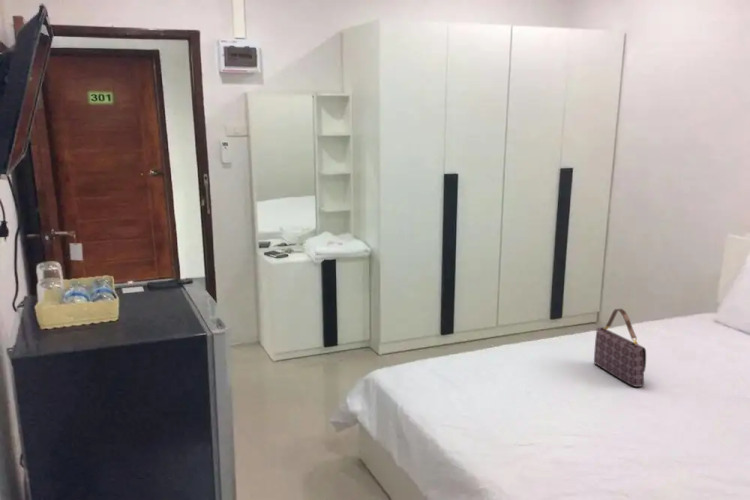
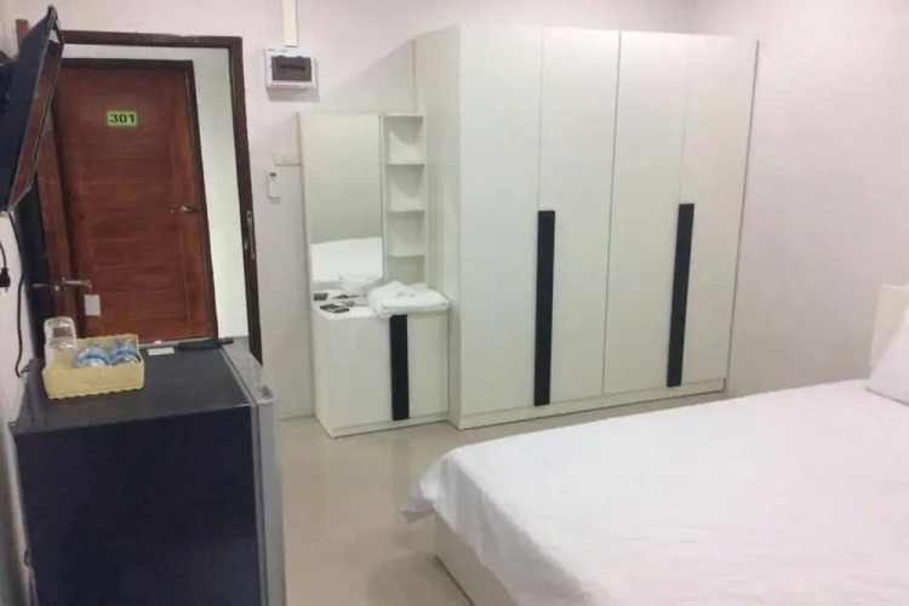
- handbag [593,307,647,388]
